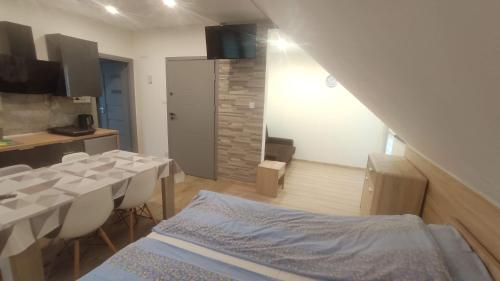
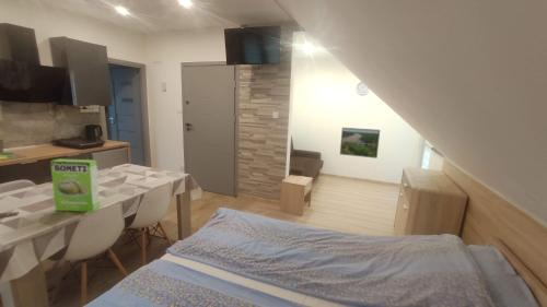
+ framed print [339,127,381,160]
+ cake mix box [49,158,101,213]
